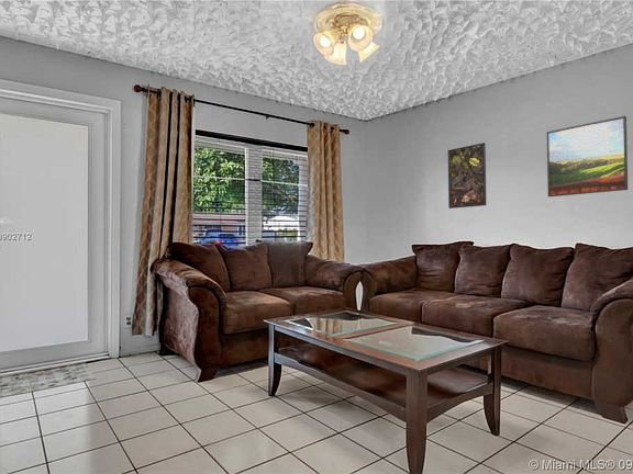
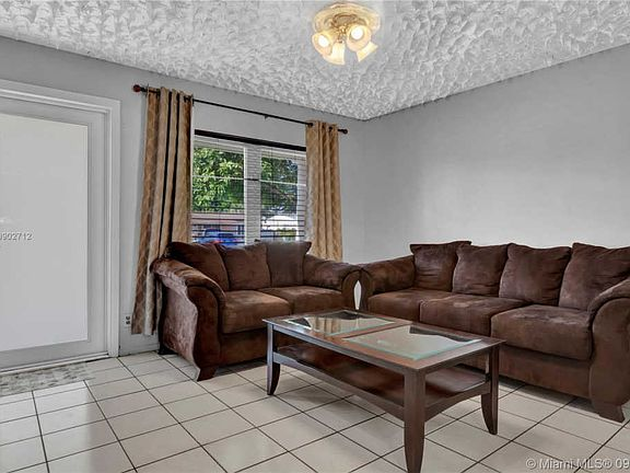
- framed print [447,142,487,210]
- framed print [546,115,629,198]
